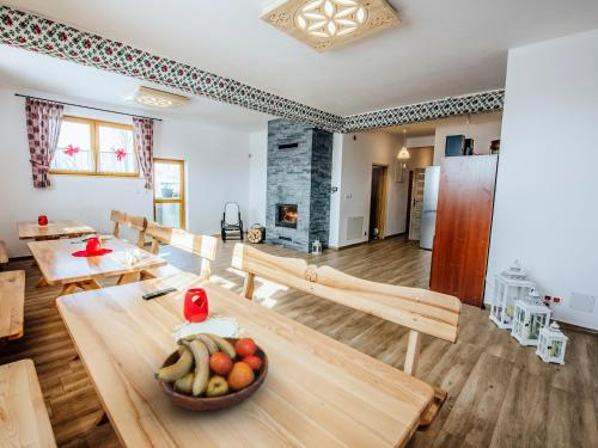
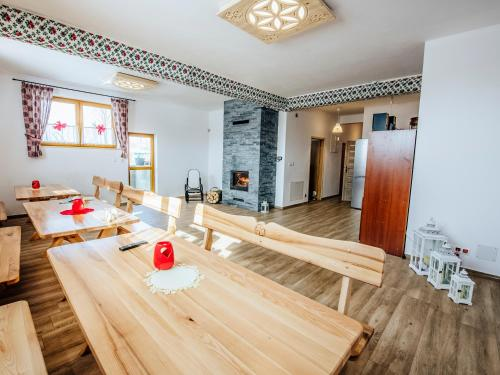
- fruit bowl [153,332,269,412]
